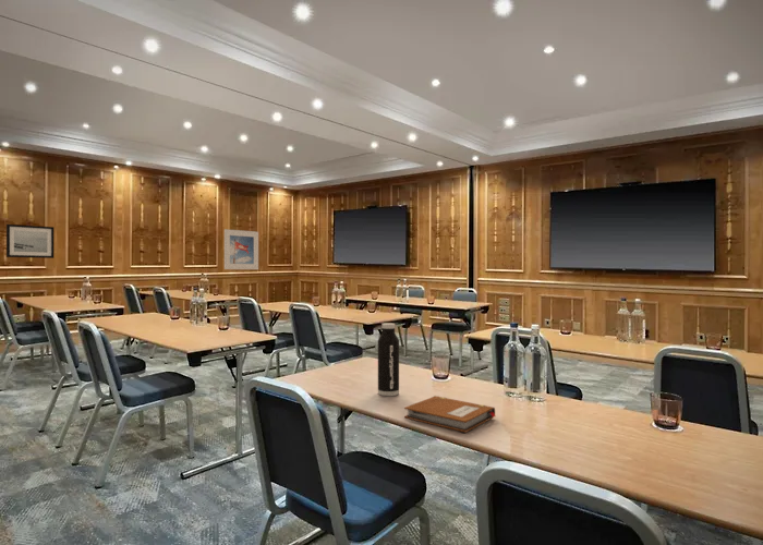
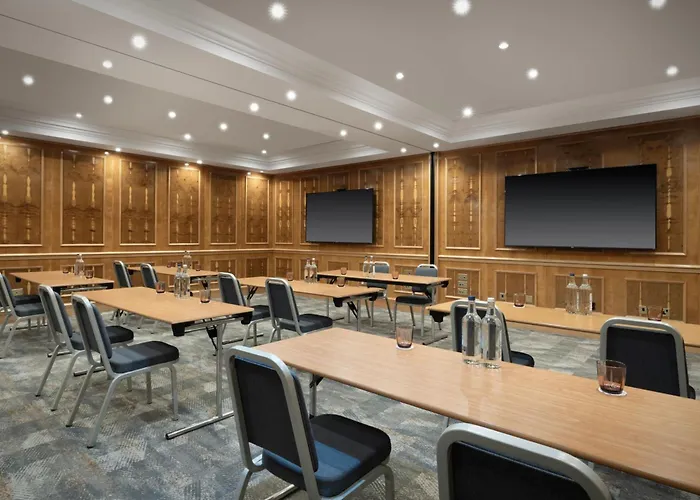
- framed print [223,228,259,270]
- notebook [403,395,497,434]
- wall art [5,223,55,259]
- water bottle [377,323,400,397]
